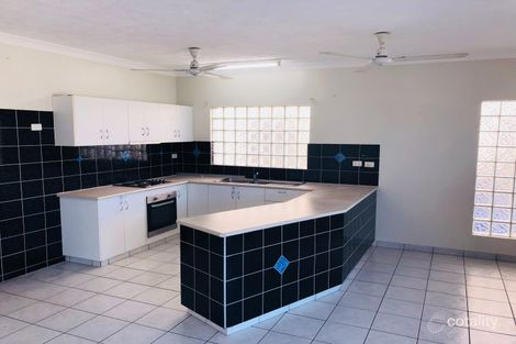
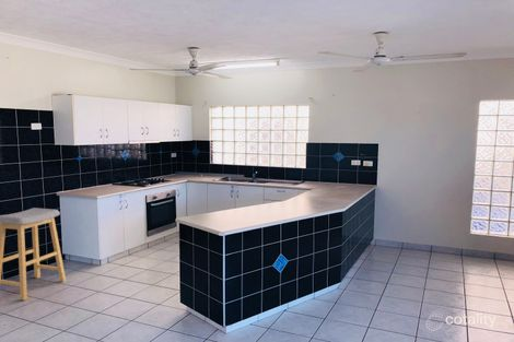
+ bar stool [0,207,67,302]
